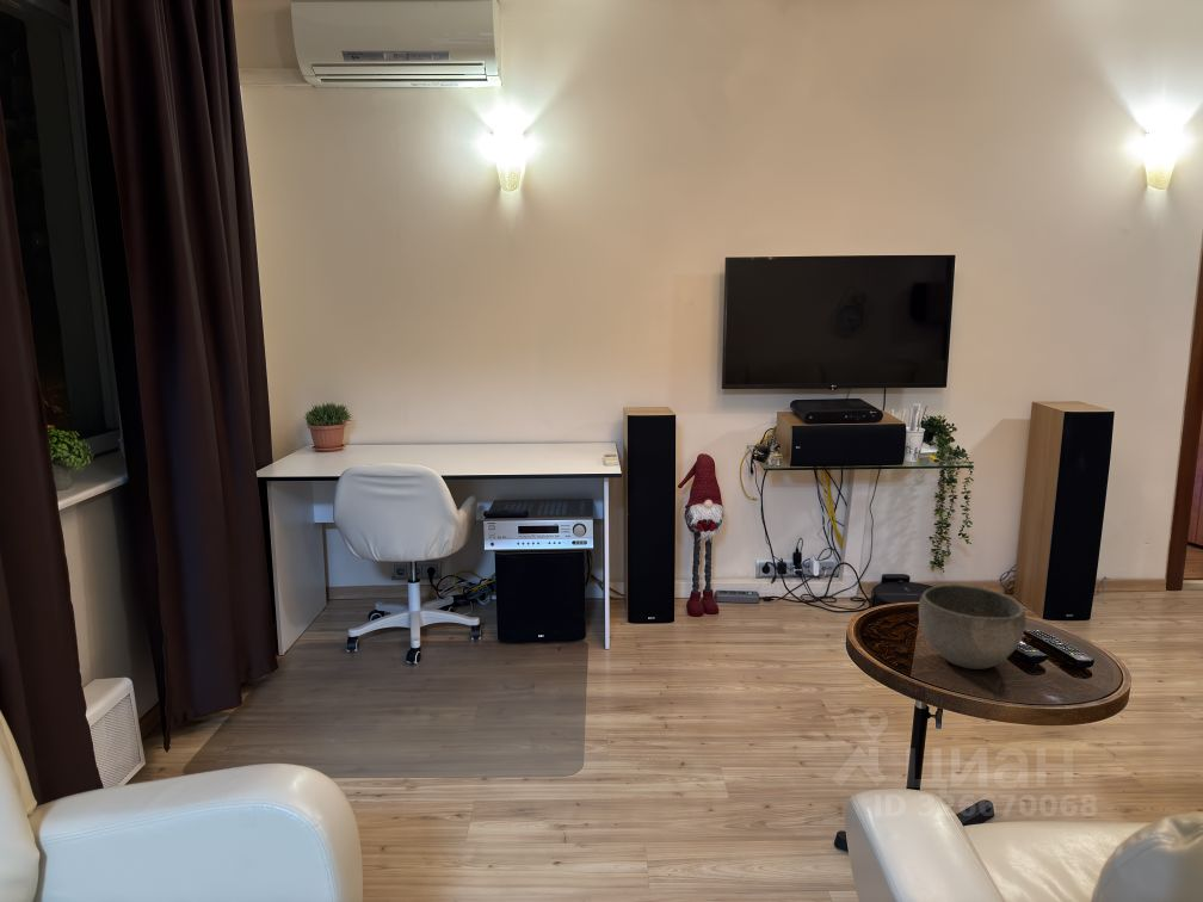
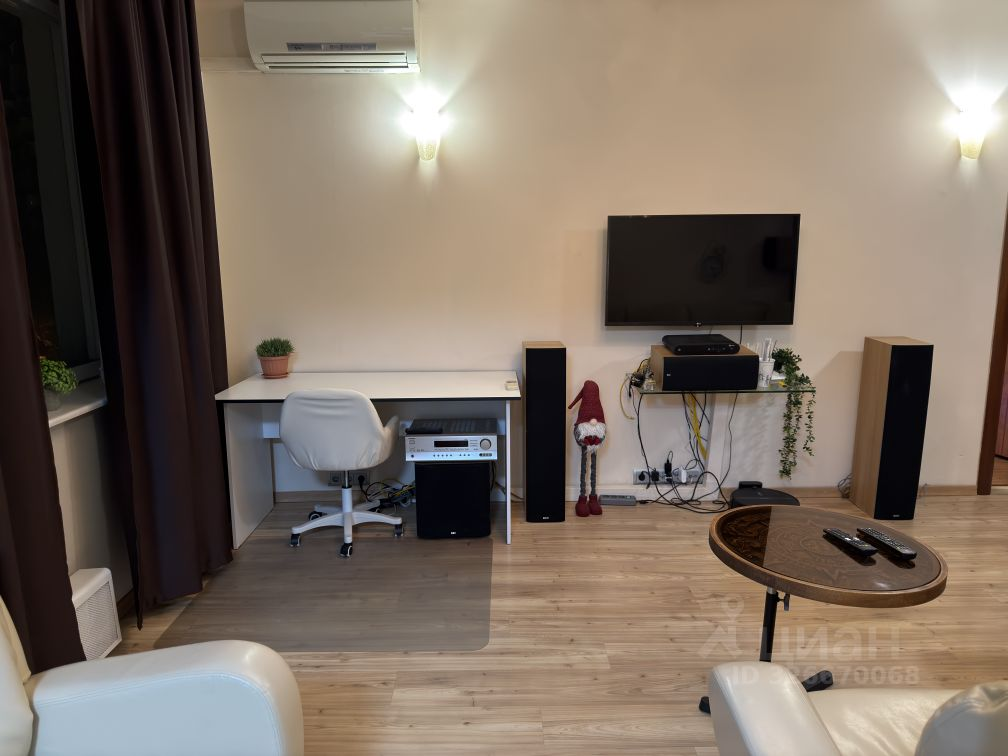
- bowl [918,583,1028,671]
